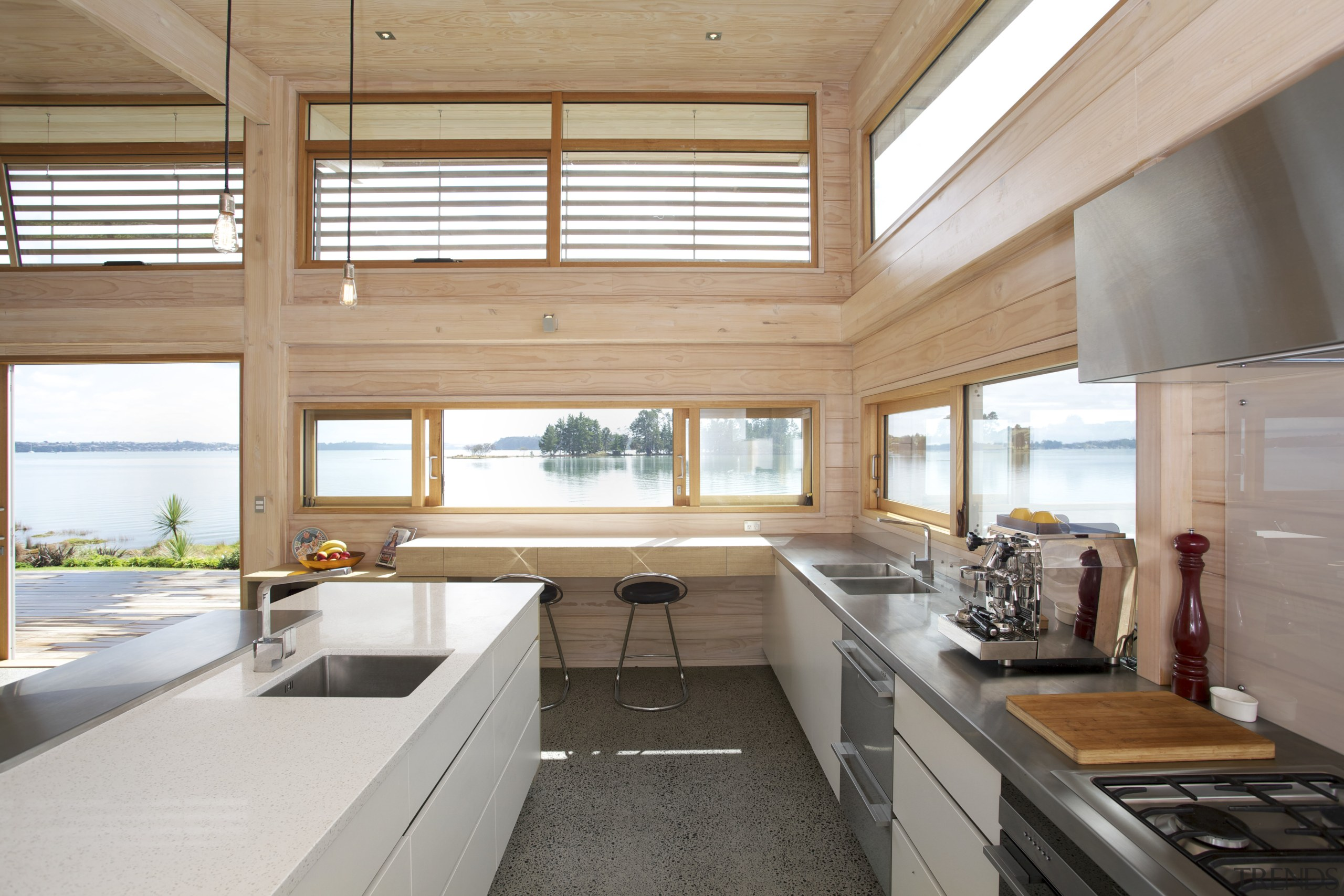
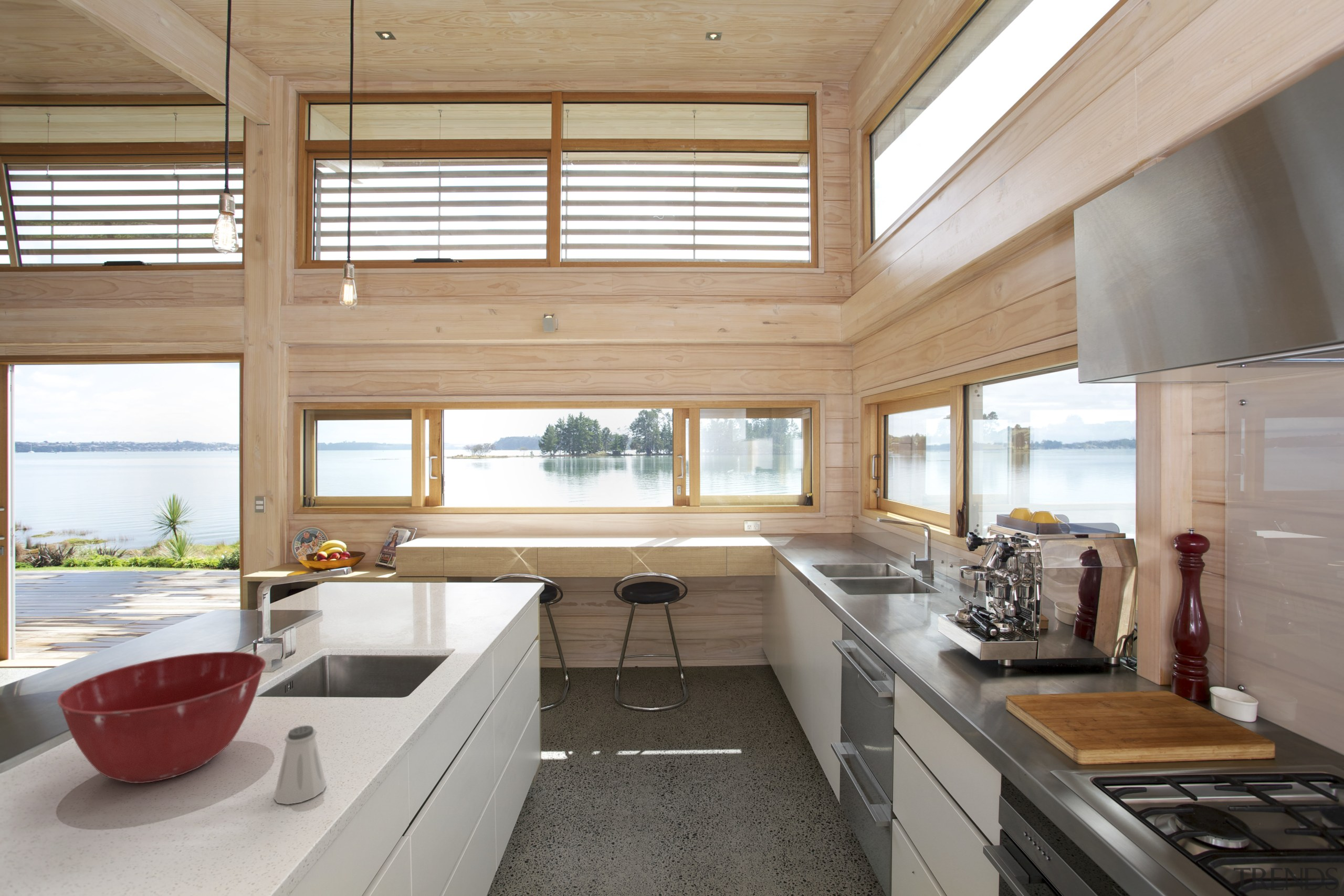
+ saltshaker [273,725,327,805]
+ mixing bowl [57,651,266,784]
